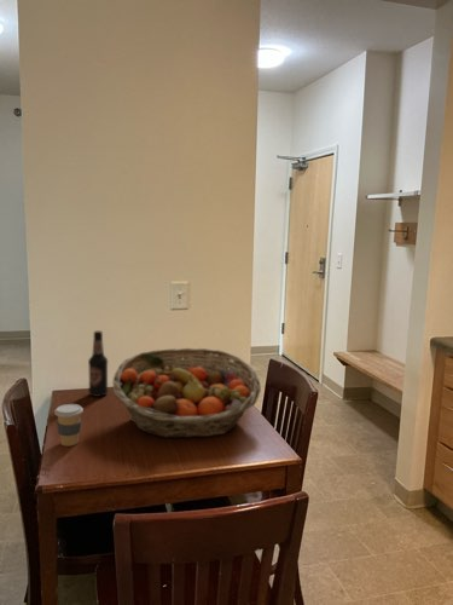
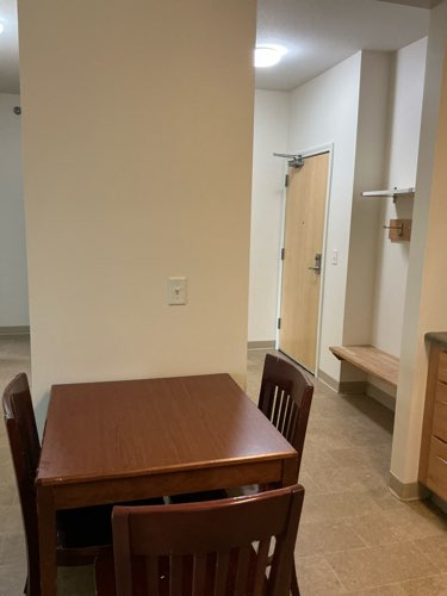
- fruit basket [111,347,262,439]
- coffee cup [53,403,85,448]
- bottle [87,330,109,398]
